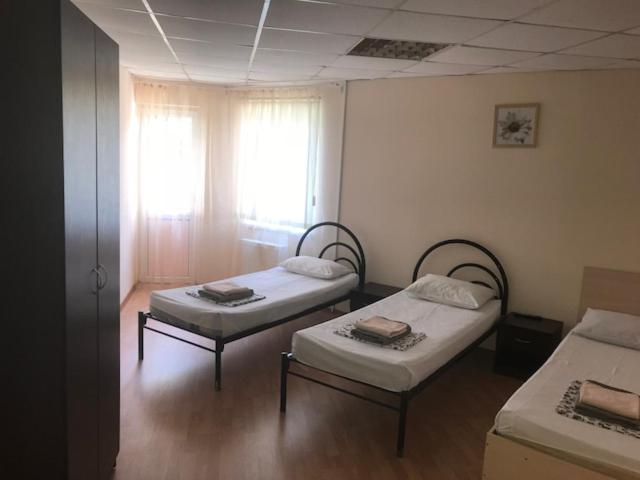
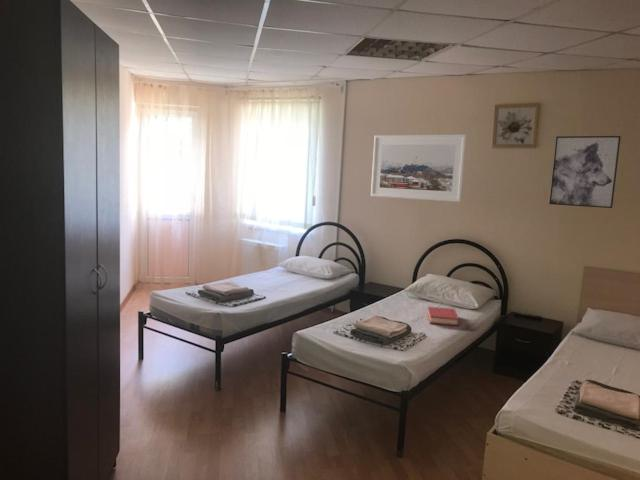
+ hardback book [426,306,460,327]
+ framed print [370,133,467,203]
+ wall art [548,135,622,209]
